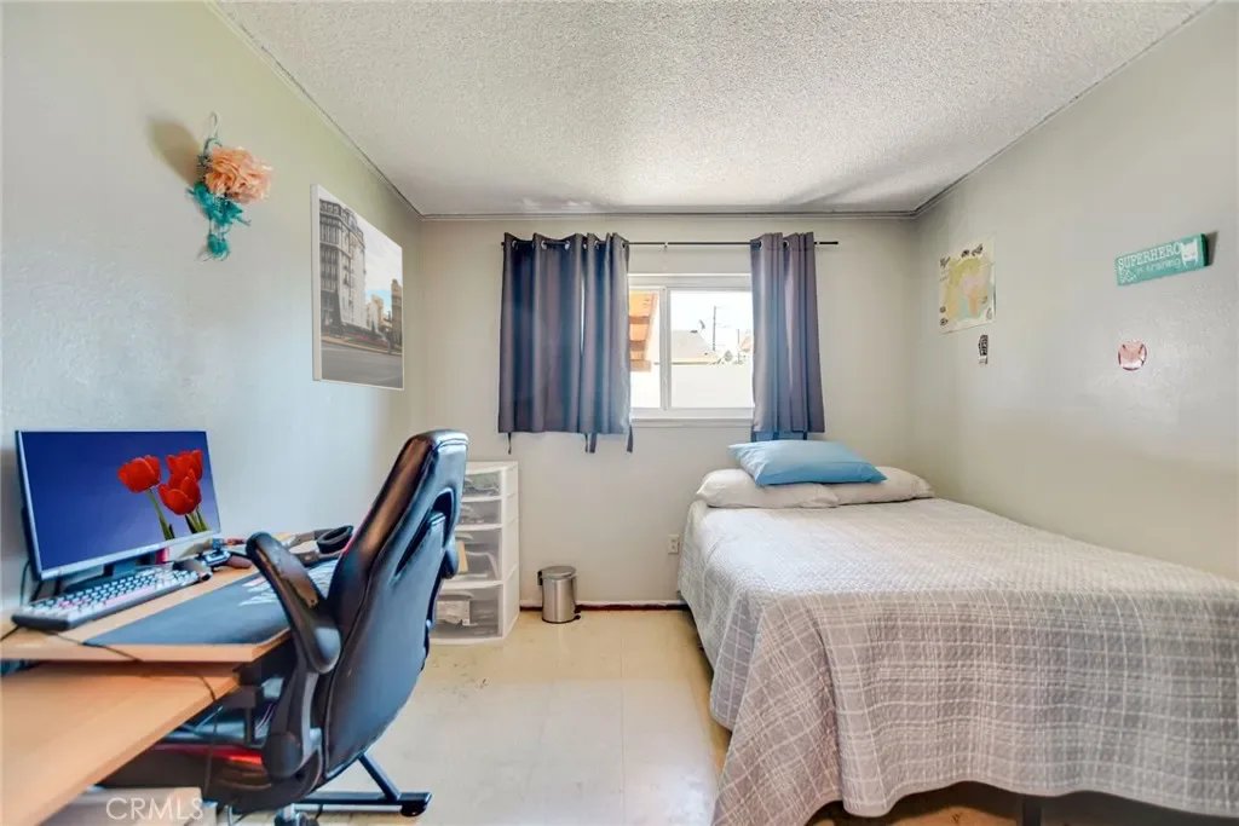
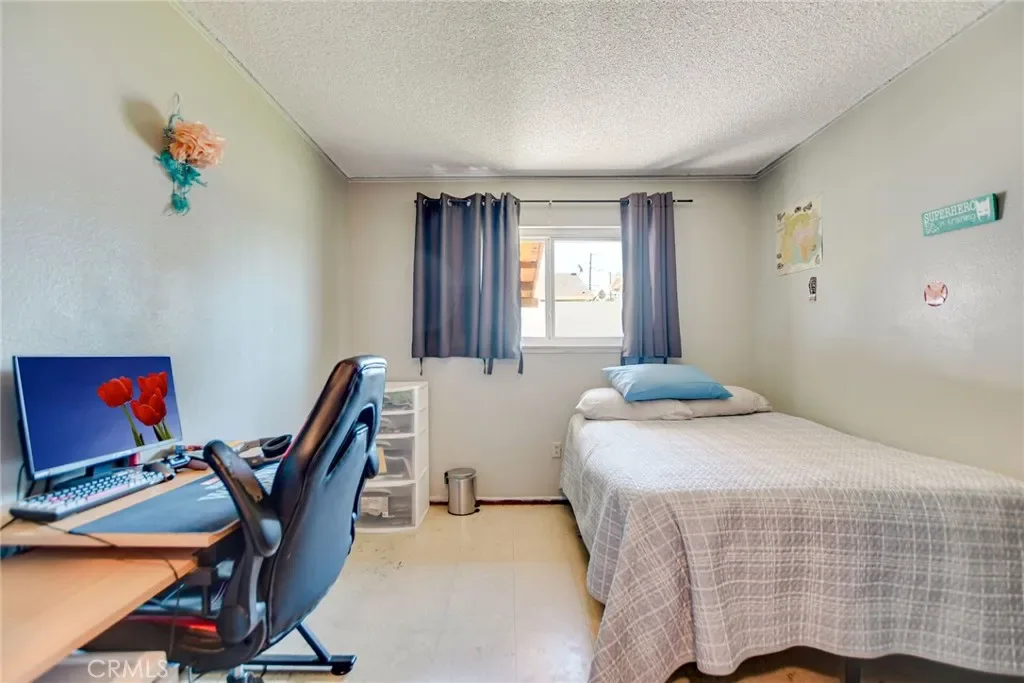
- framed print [309,183,405,392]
